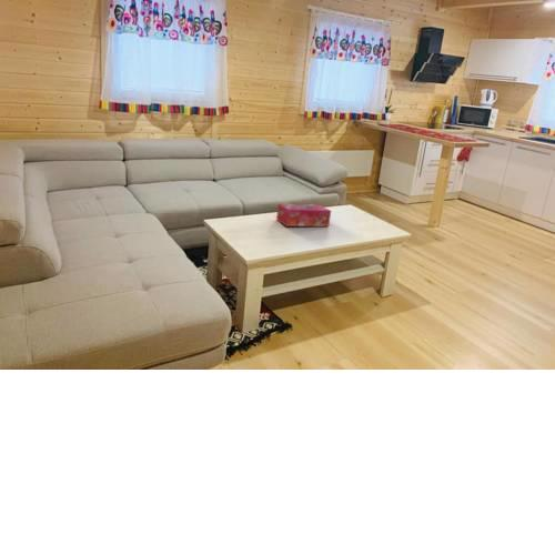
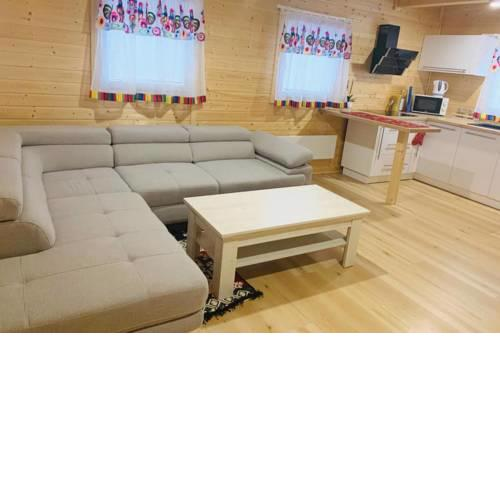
- tissue box [275,203,332,228]
